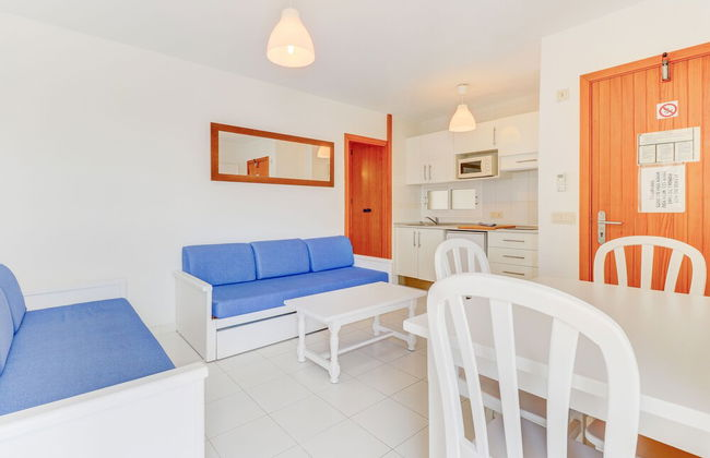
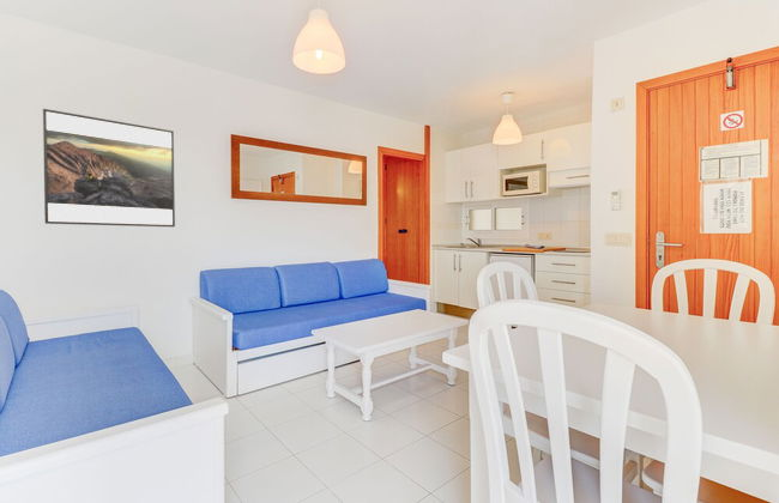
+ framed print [42,108,176,228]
